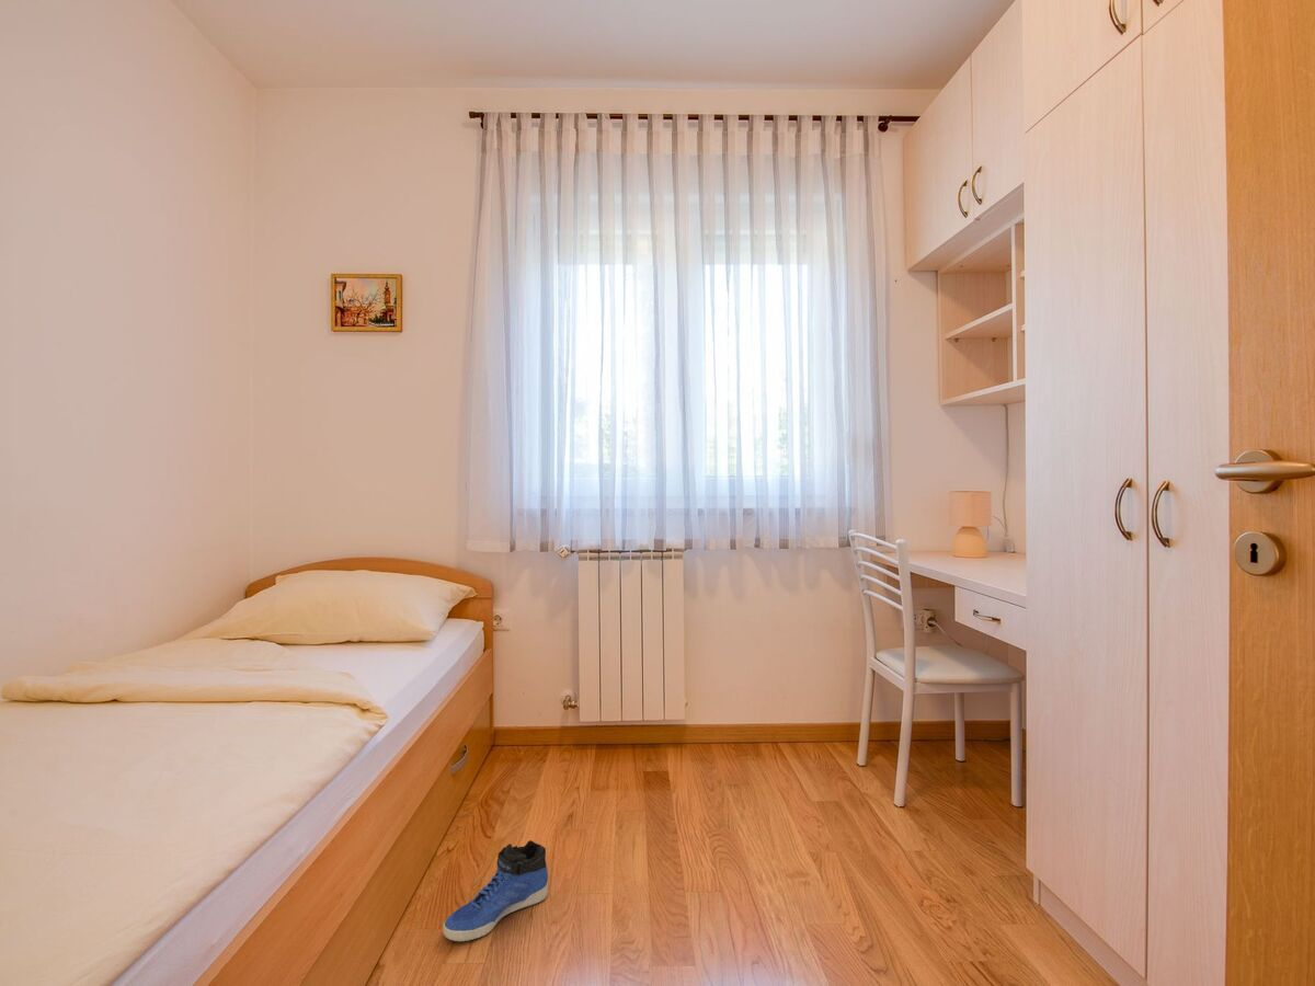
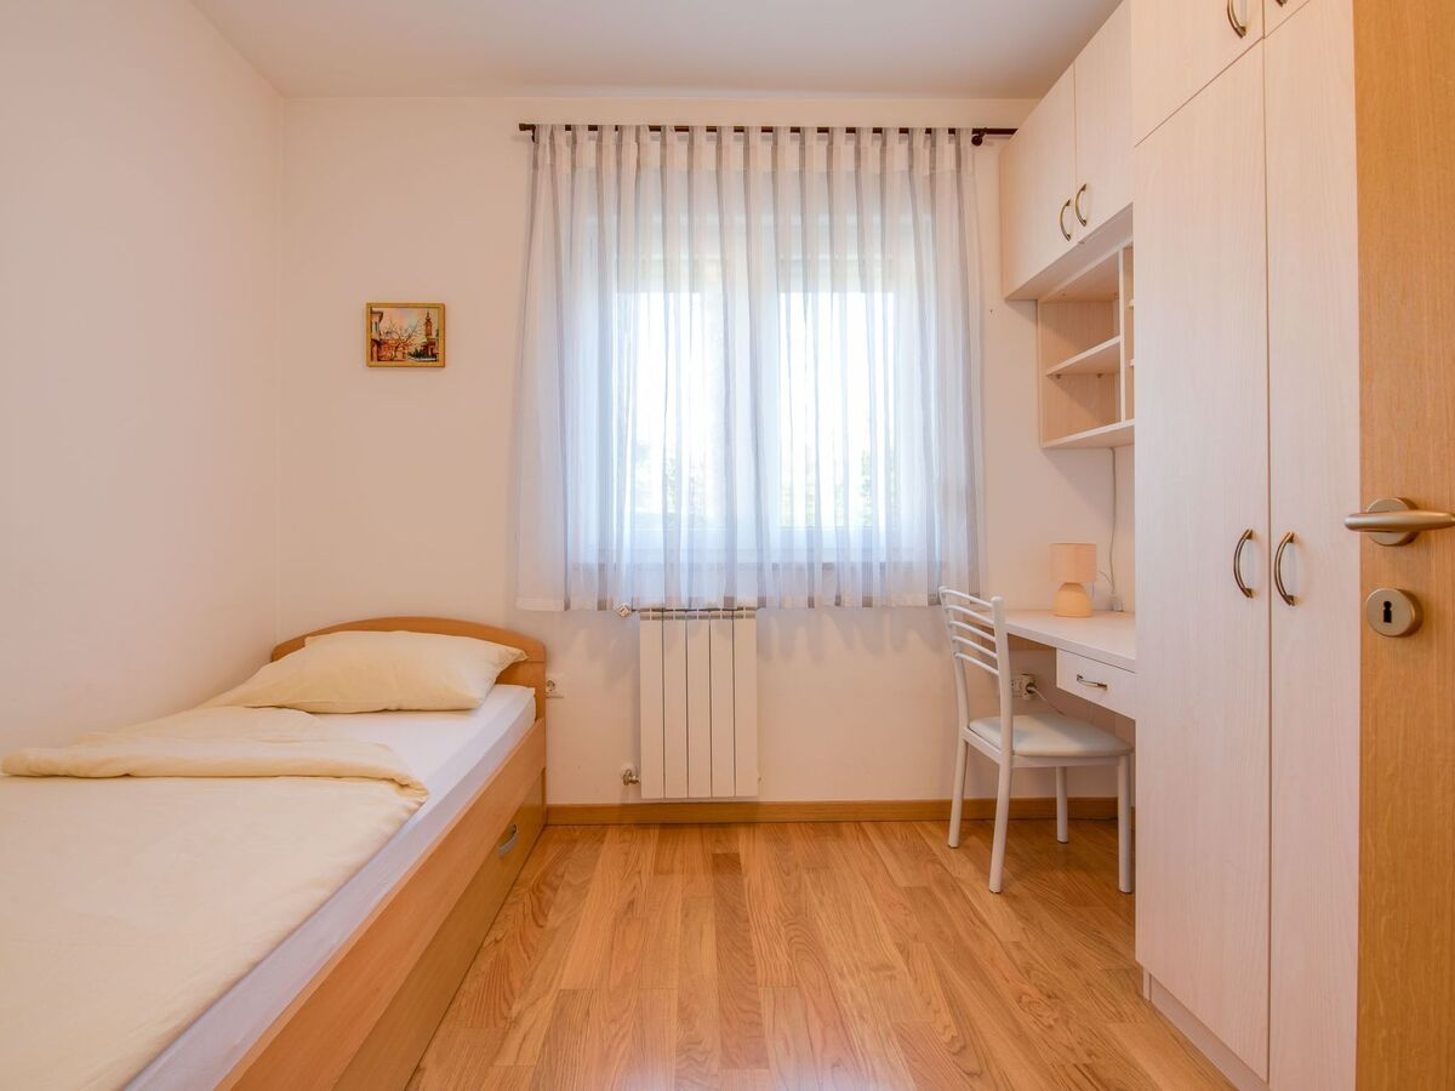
- sneaker [442,839,549,942]
